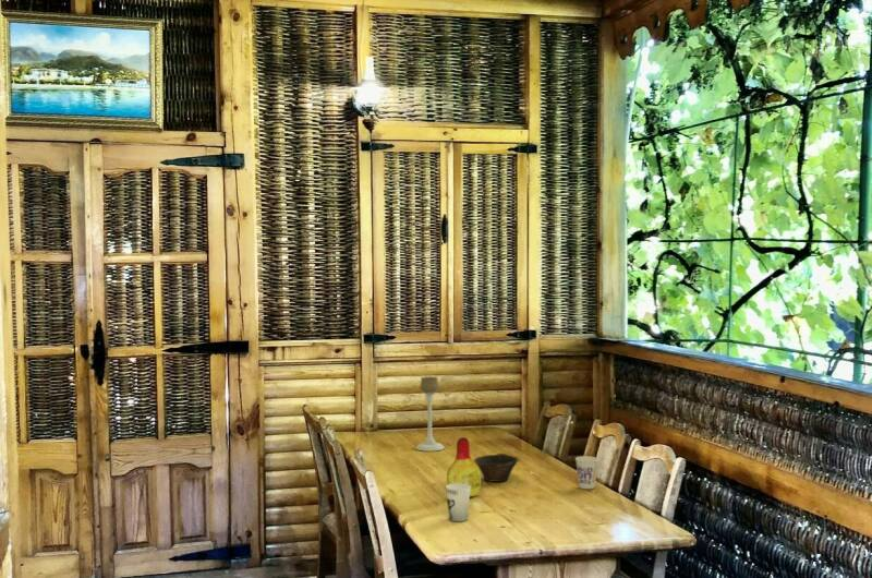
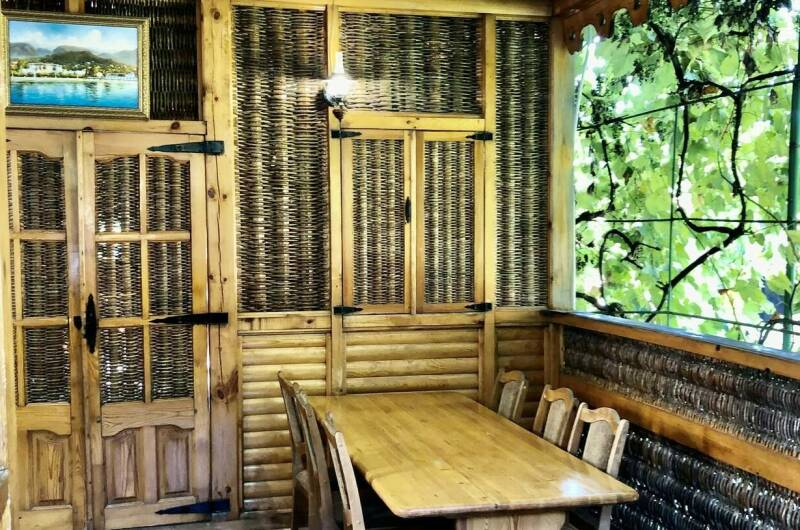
- cup [574,455,600,490]
- candle holder [414,375,446,453]
- bowl [473,453,520,483]
- bottle [446,436,482,497]
- cup [445,483,471,522]
